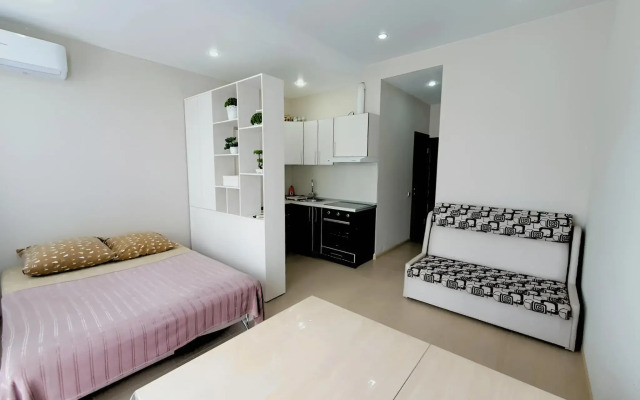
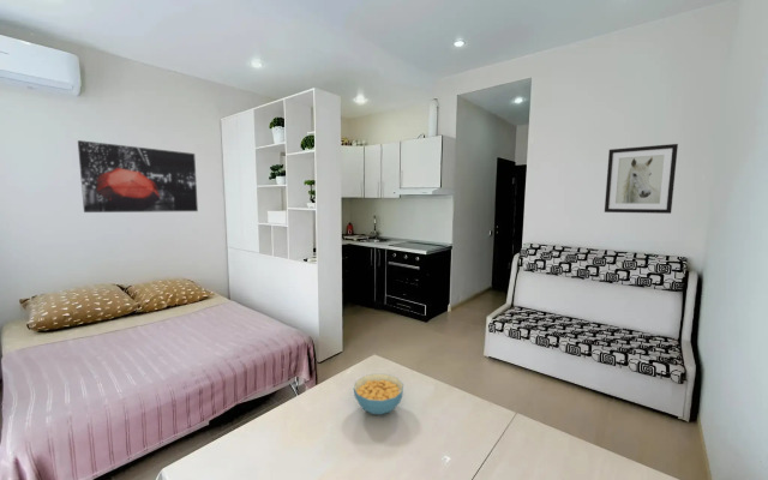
+ wall art [604,143,679,215]
+ wall art [77,139,199,214]
+ cereal bowl [353,372,404,415]
